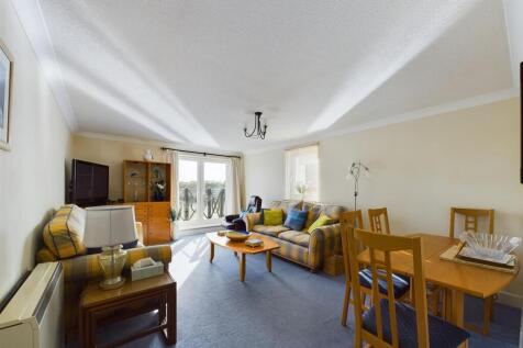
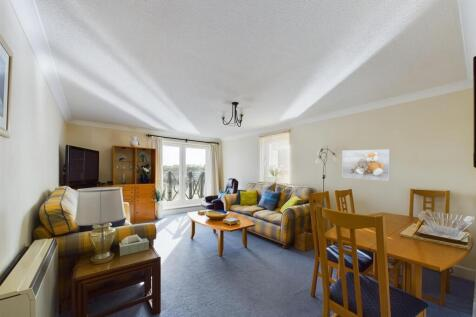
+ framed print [342,148,391,182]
